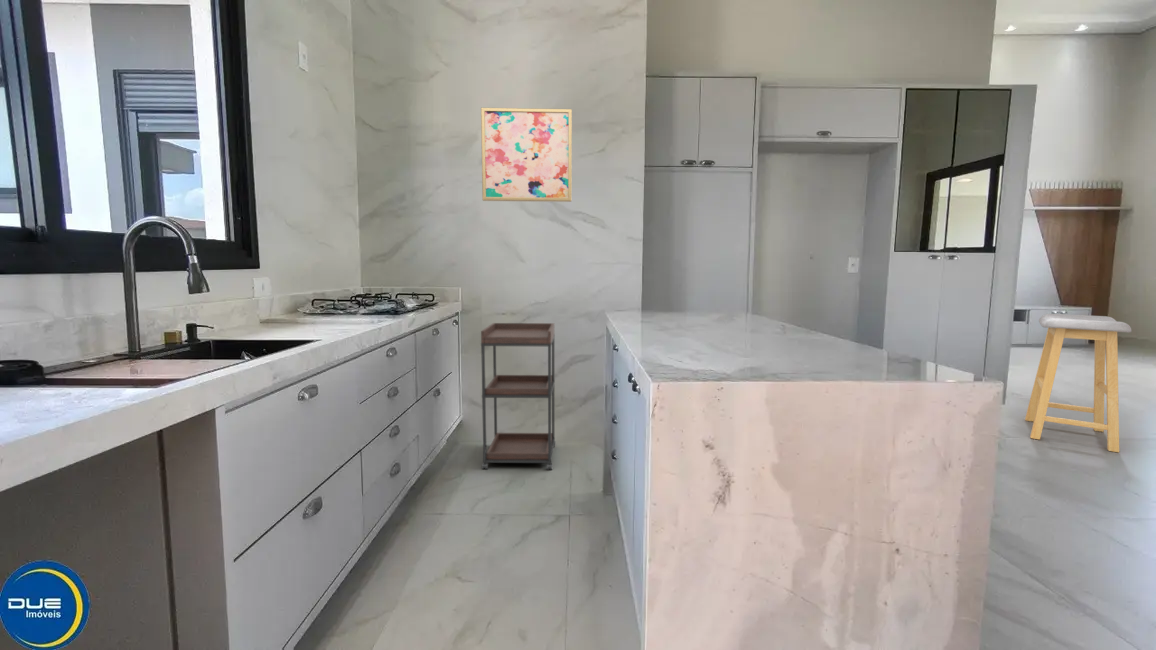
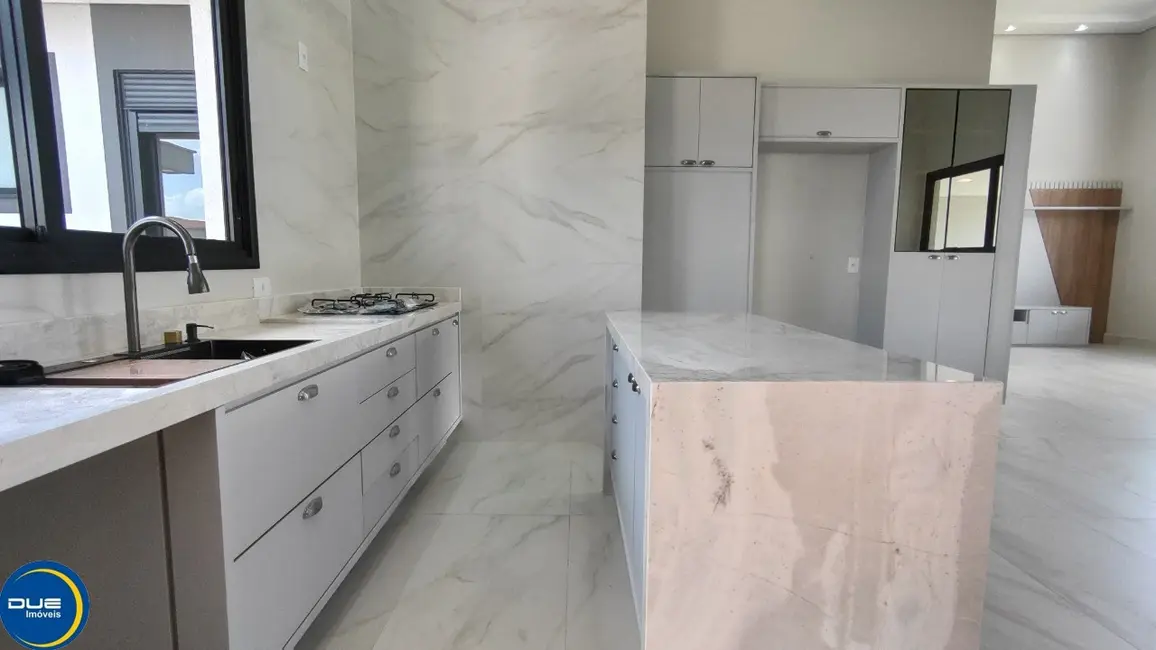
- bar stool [1024,313,1132,453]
- wall art [480,107,573,203]
- shelving unit [480,322,557,471]
